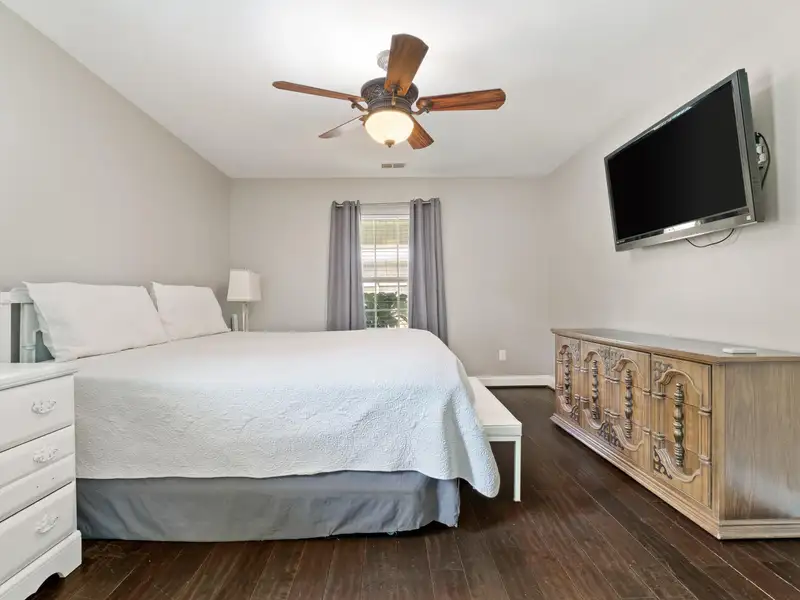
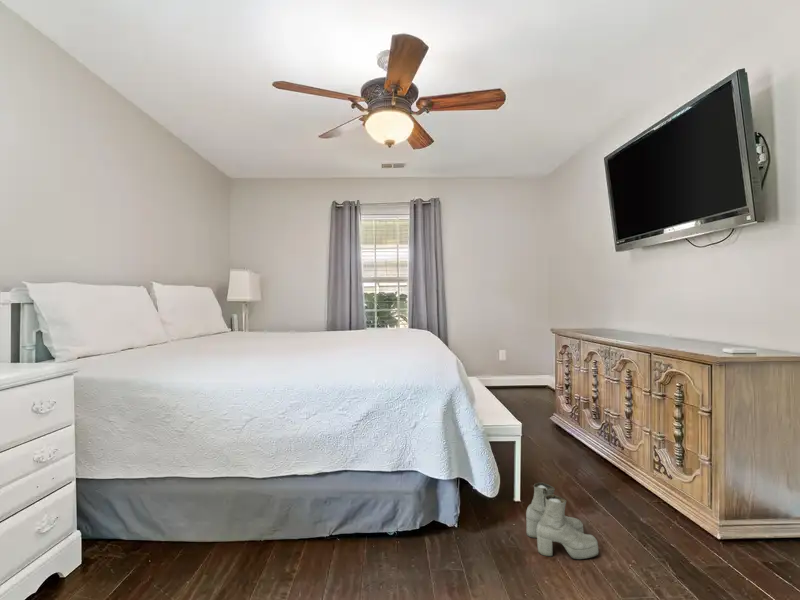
+ boots [525,482,600,560]
